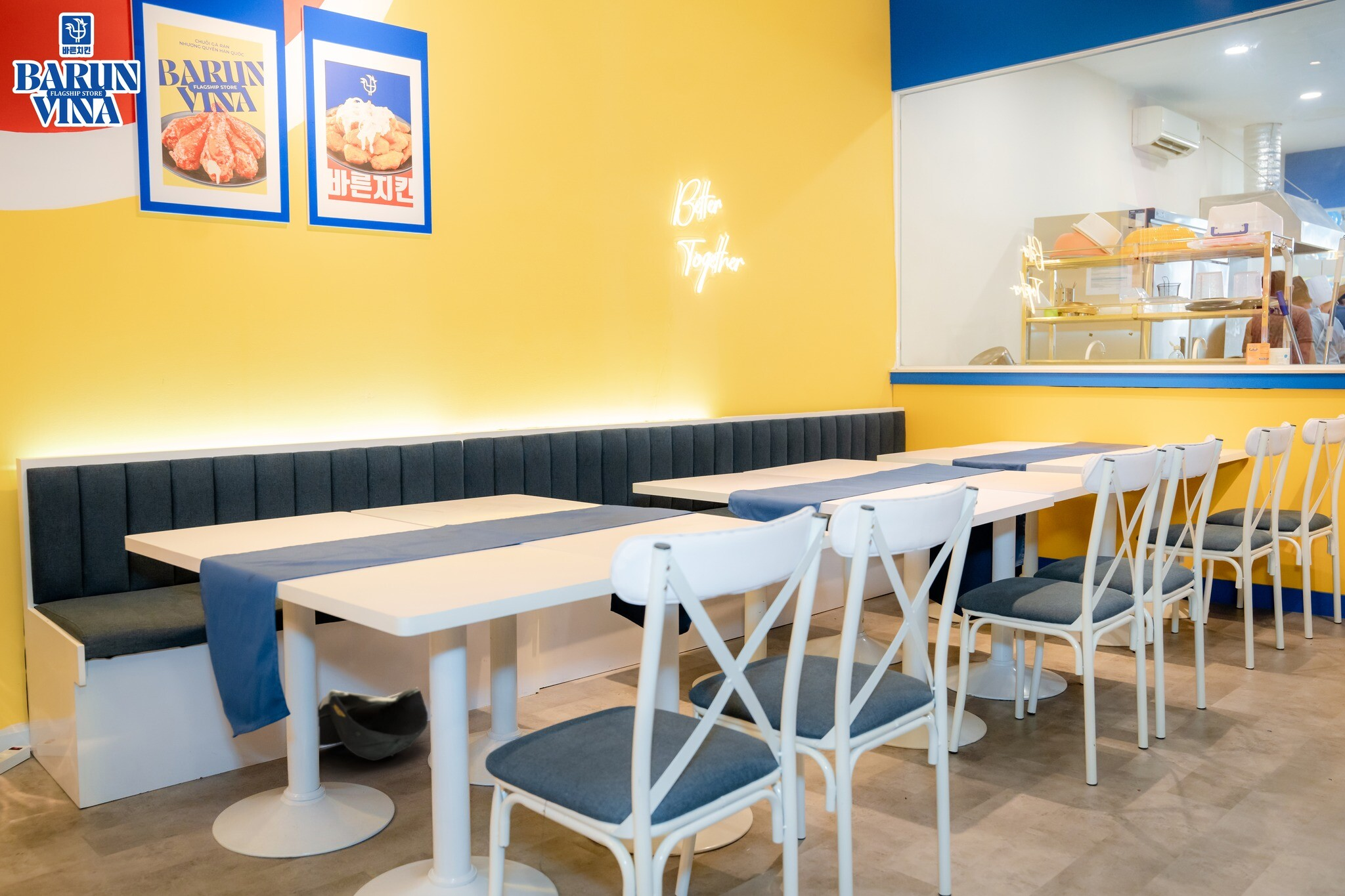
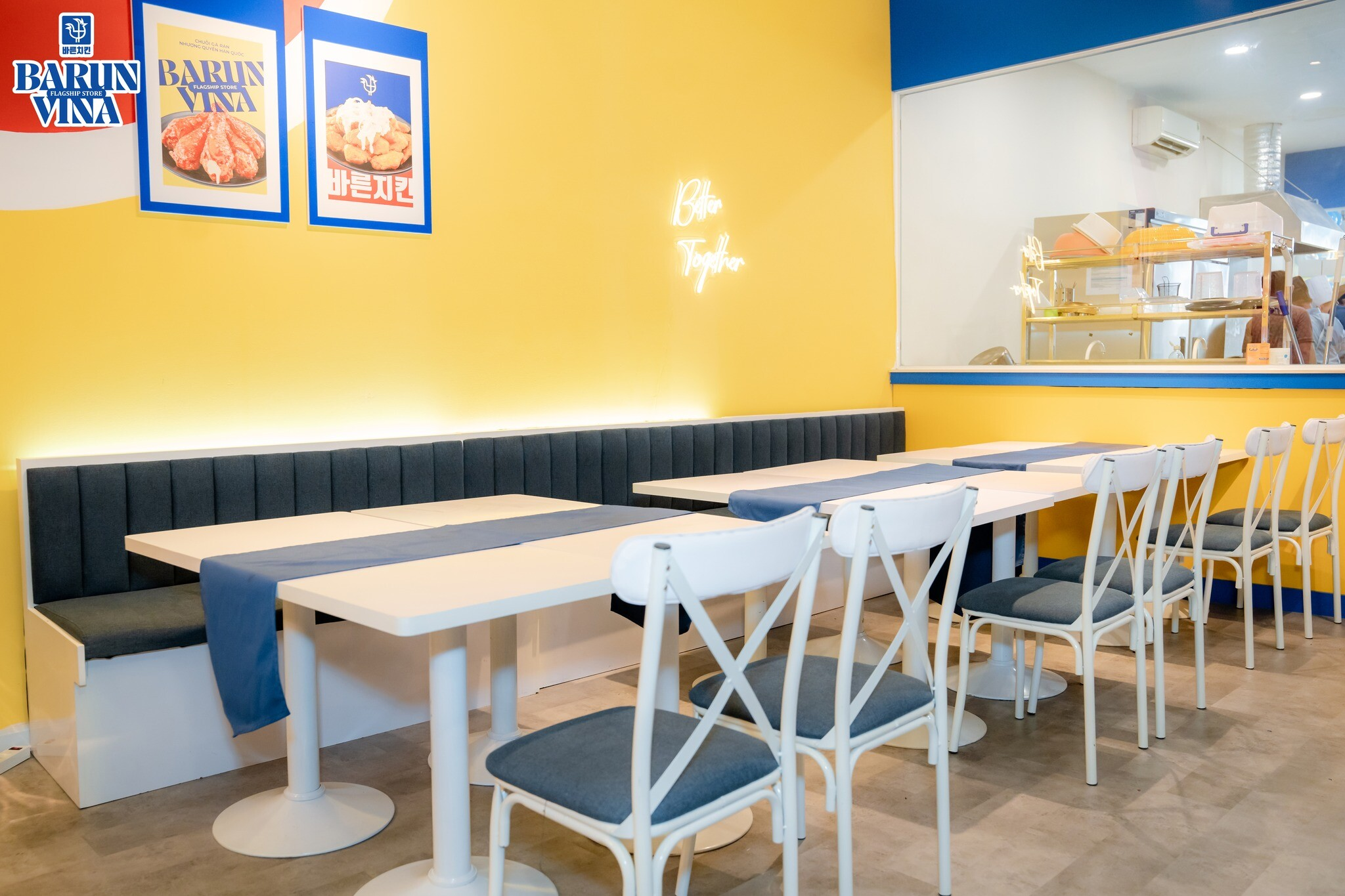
- bag [317,686,429,761]
